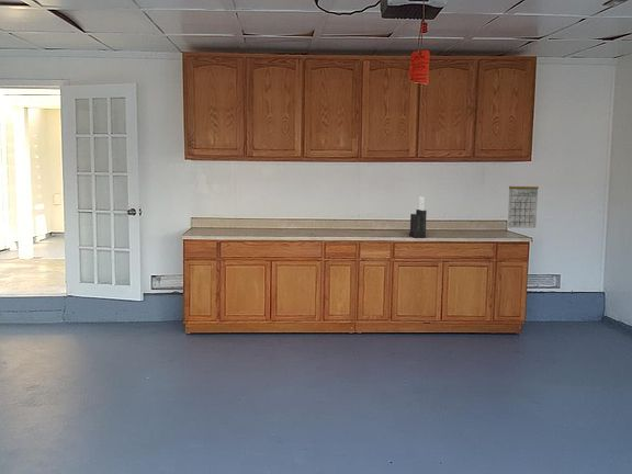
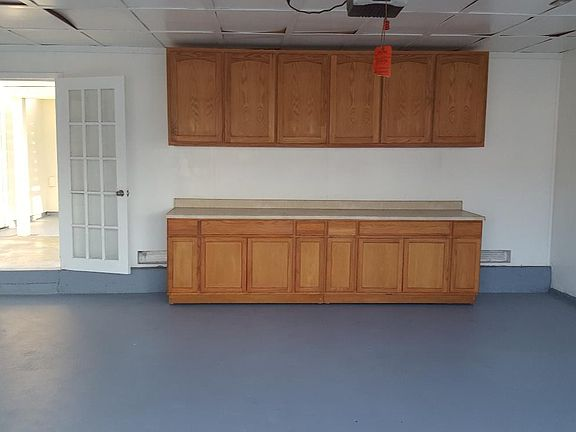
- knife block [408,195,428,238]
- calendar [507,180,540,229]
